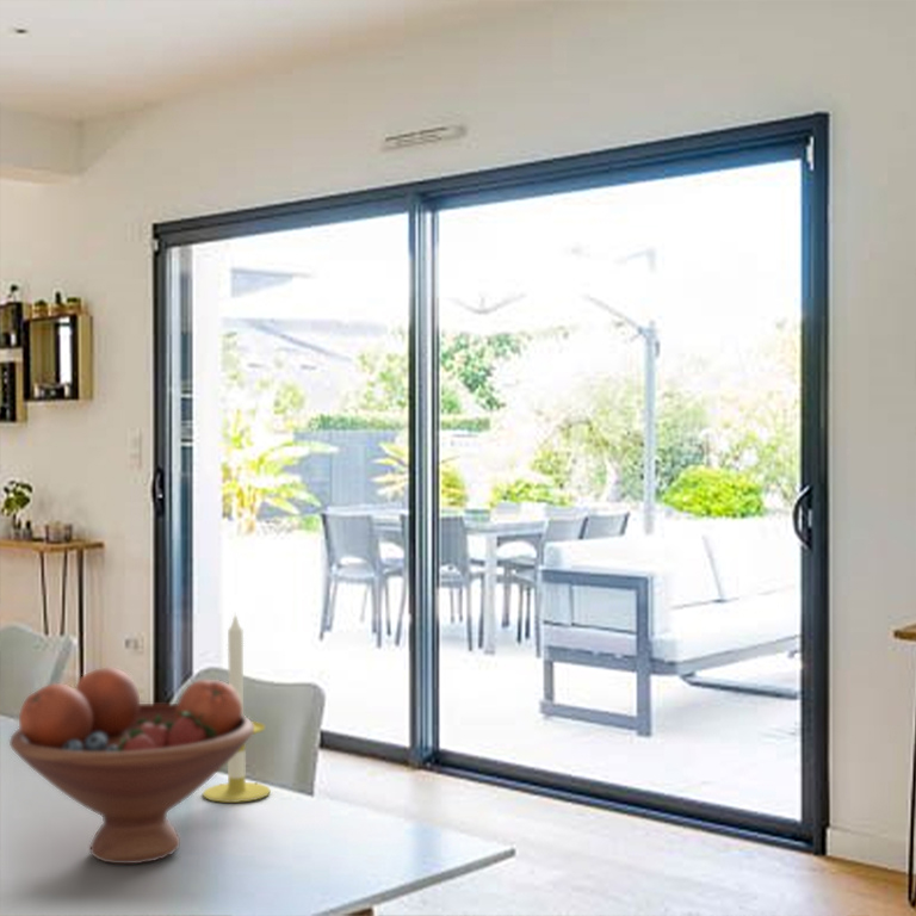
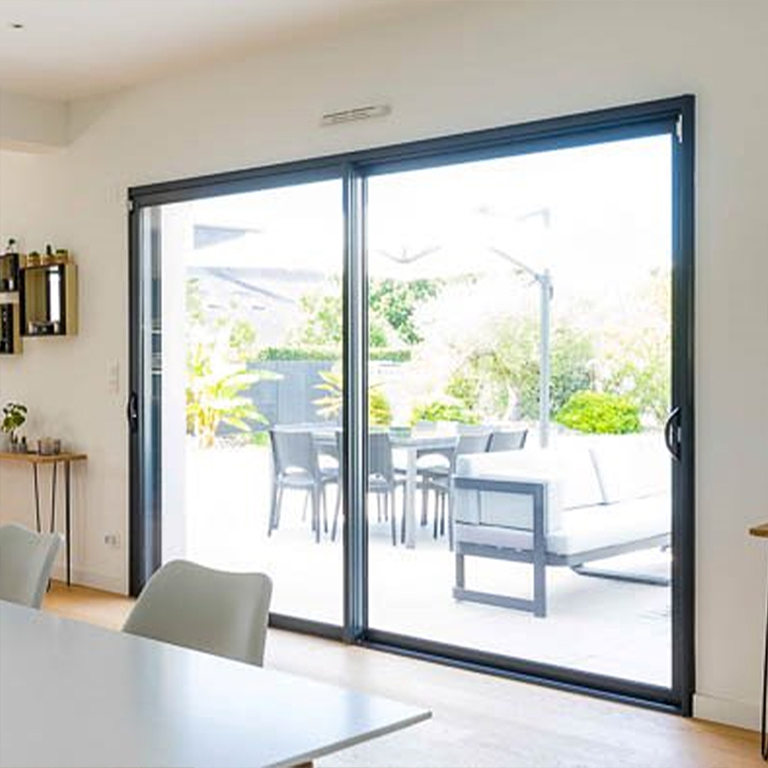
- fruit bowl [8,667,254,865]
- candle [202,611,272,804]
